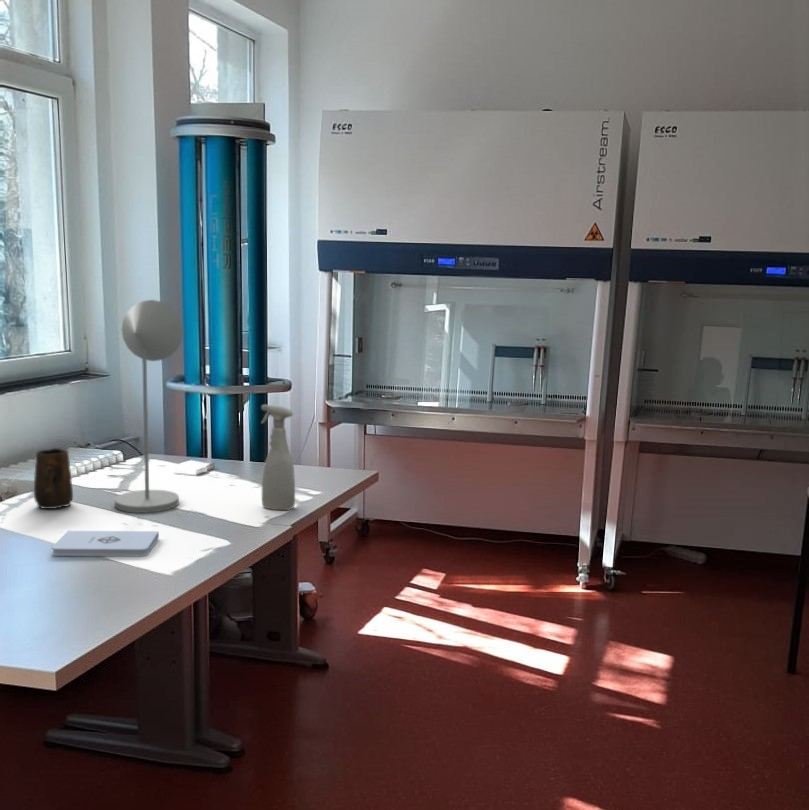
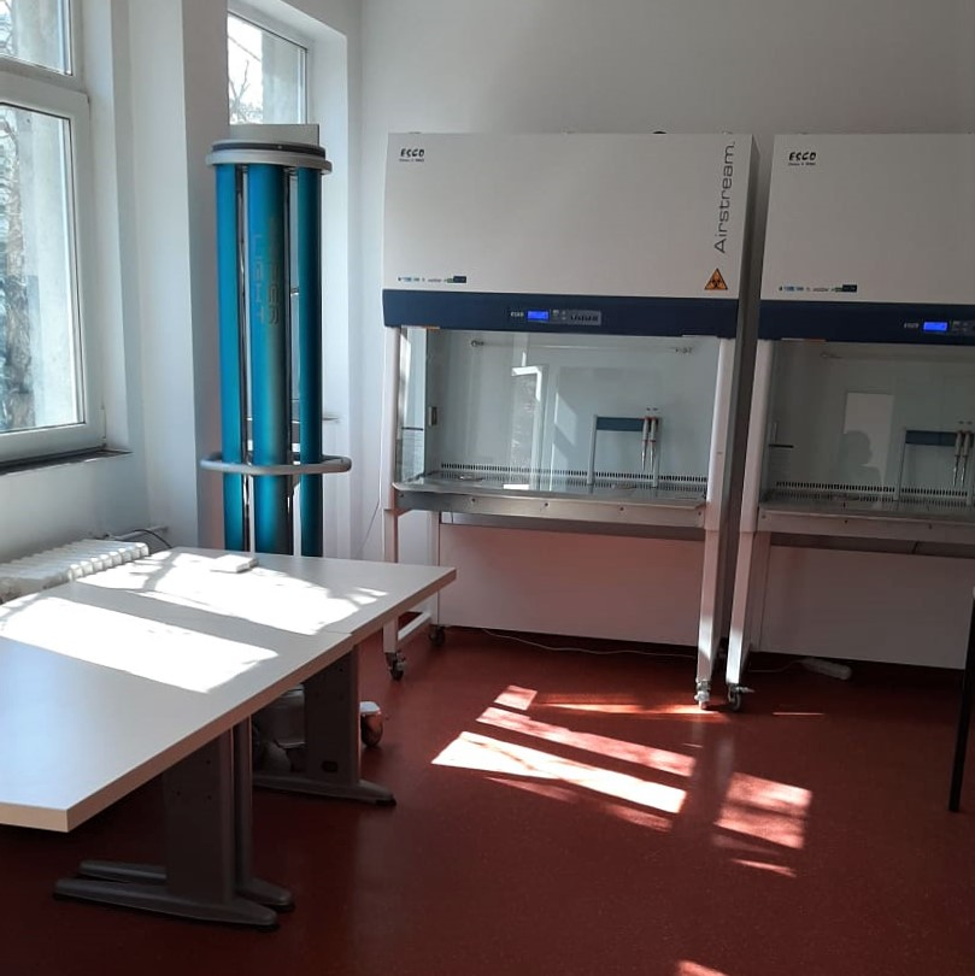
- notepad [51,530,160,557]
- mug [33,447,74,510]
- spray bottle [260,404,296,511]
- desk lamp [114,299,184,514]
